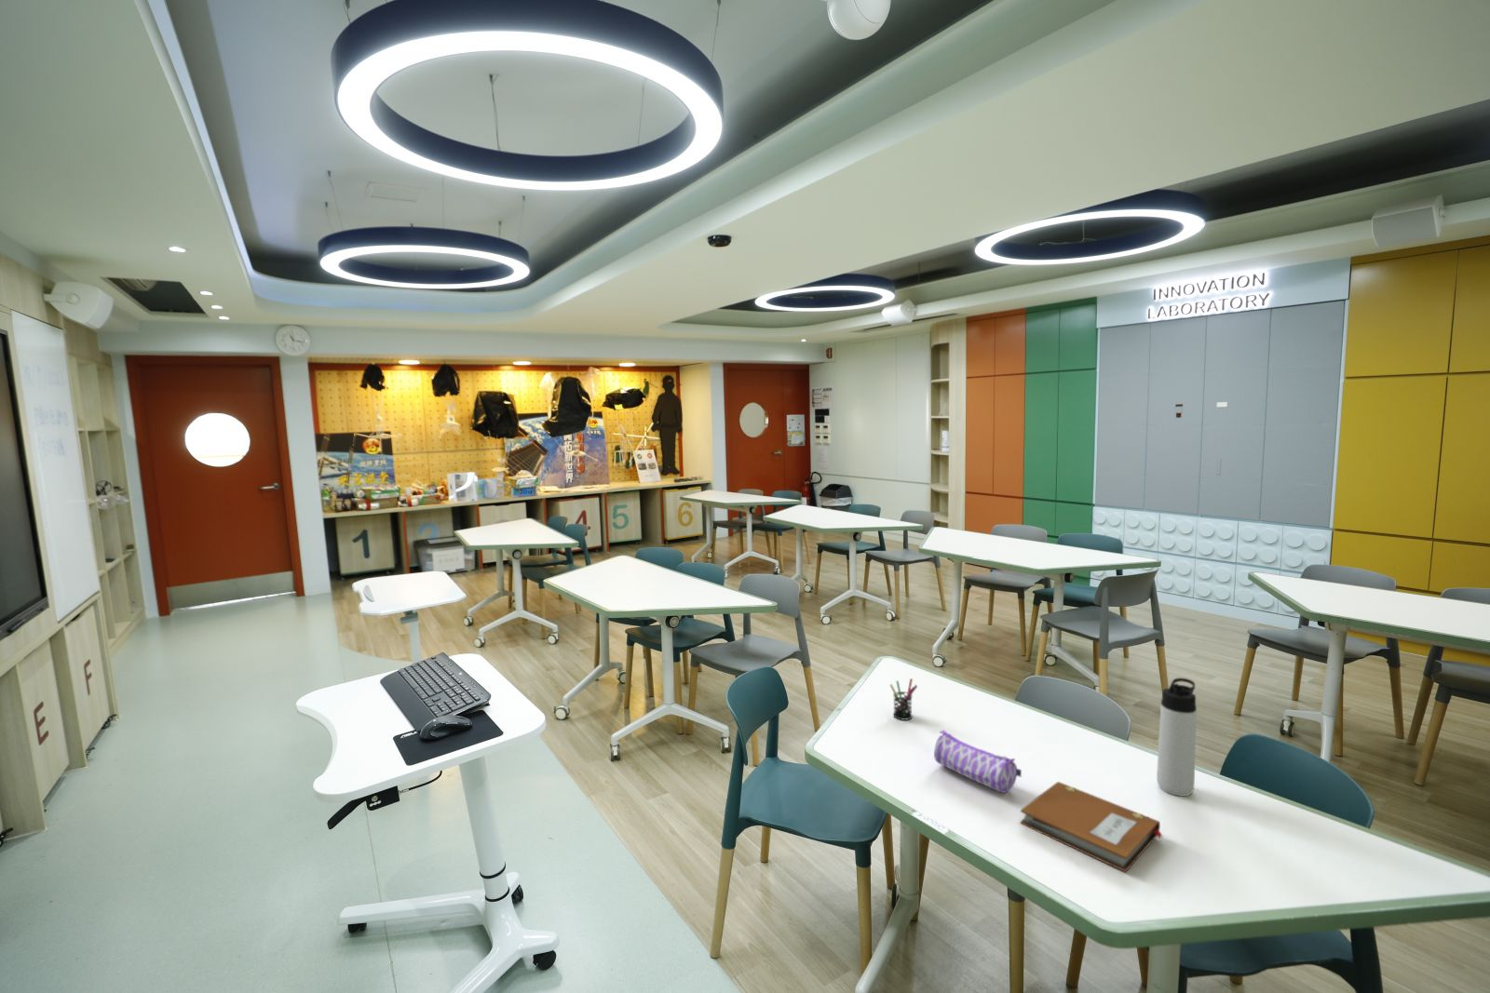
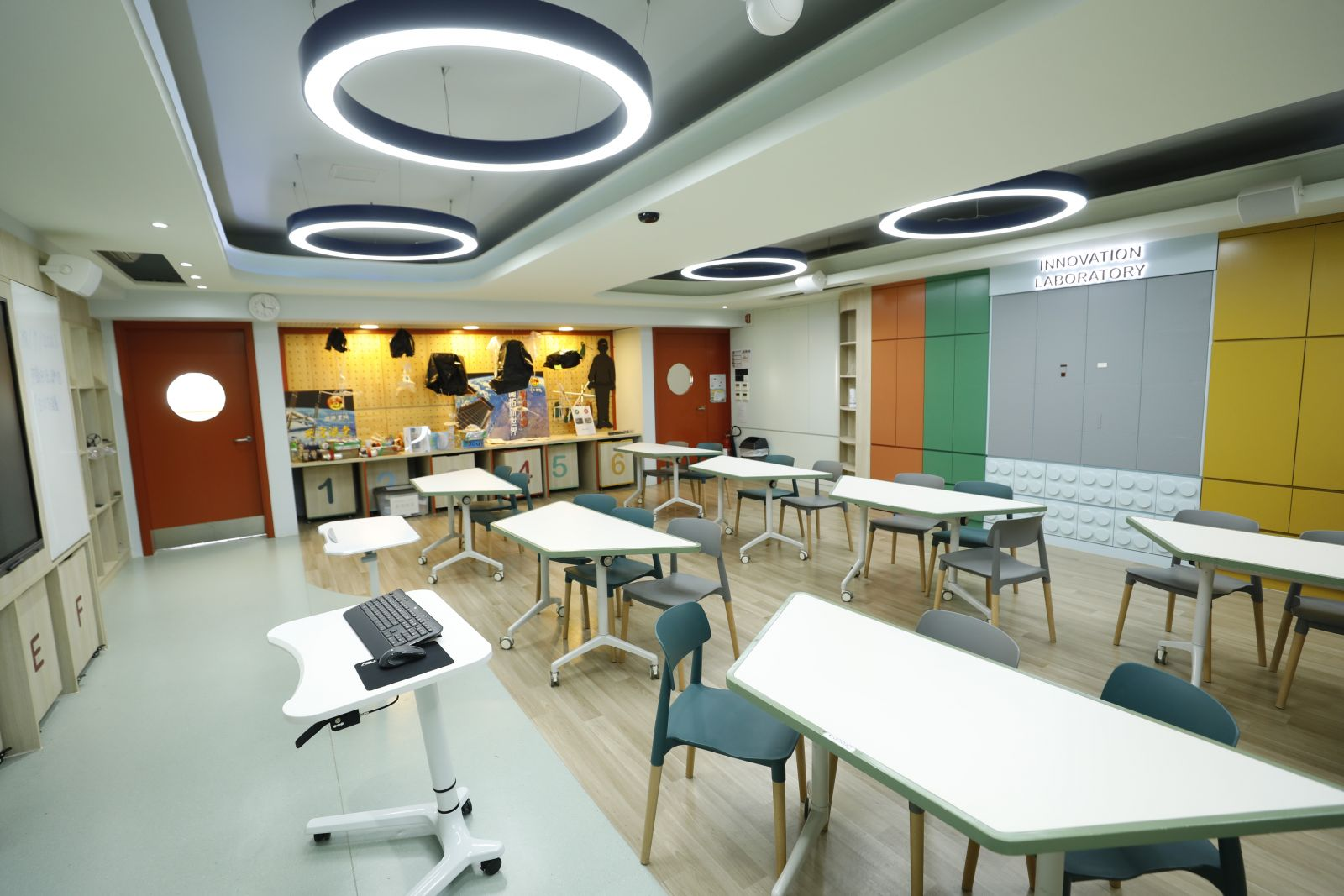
- pencil case [933,729,1022,794]
- pen holder [889,677,918,721]
- thermos bottle [1155,676,1197,797]
- notebook [1019,781,1164,873]
